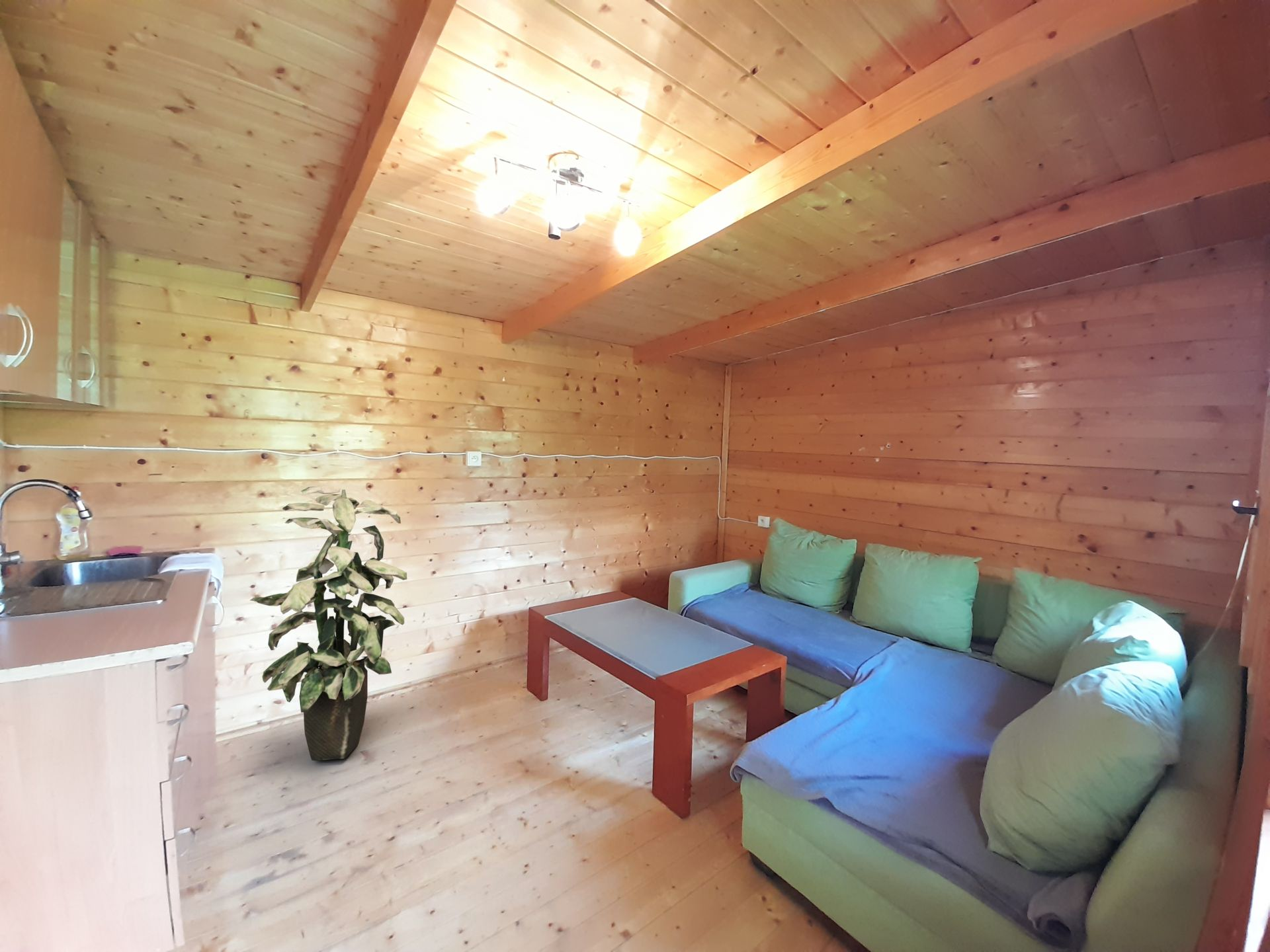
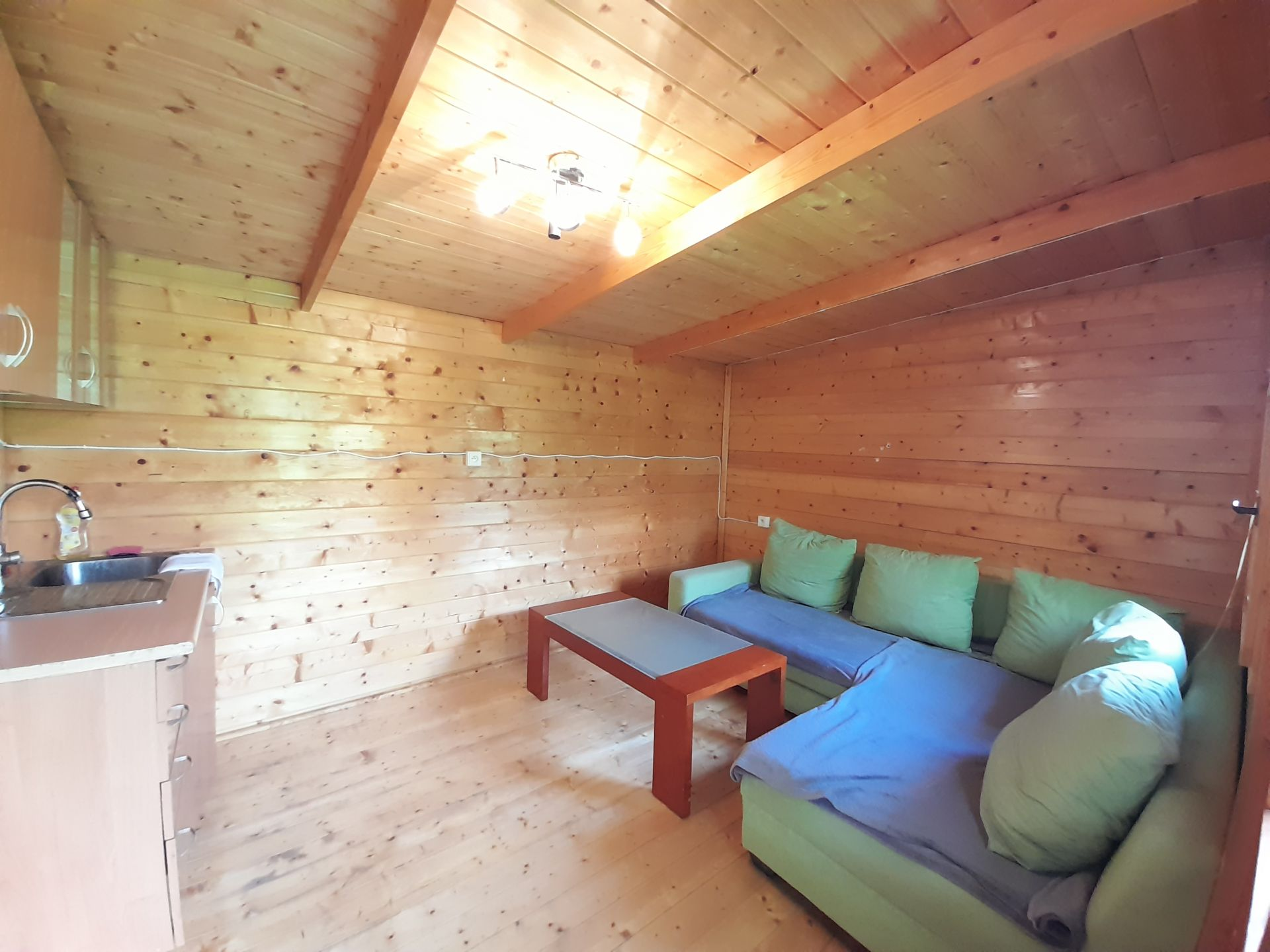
- indoor plant [249,485,407,762]
